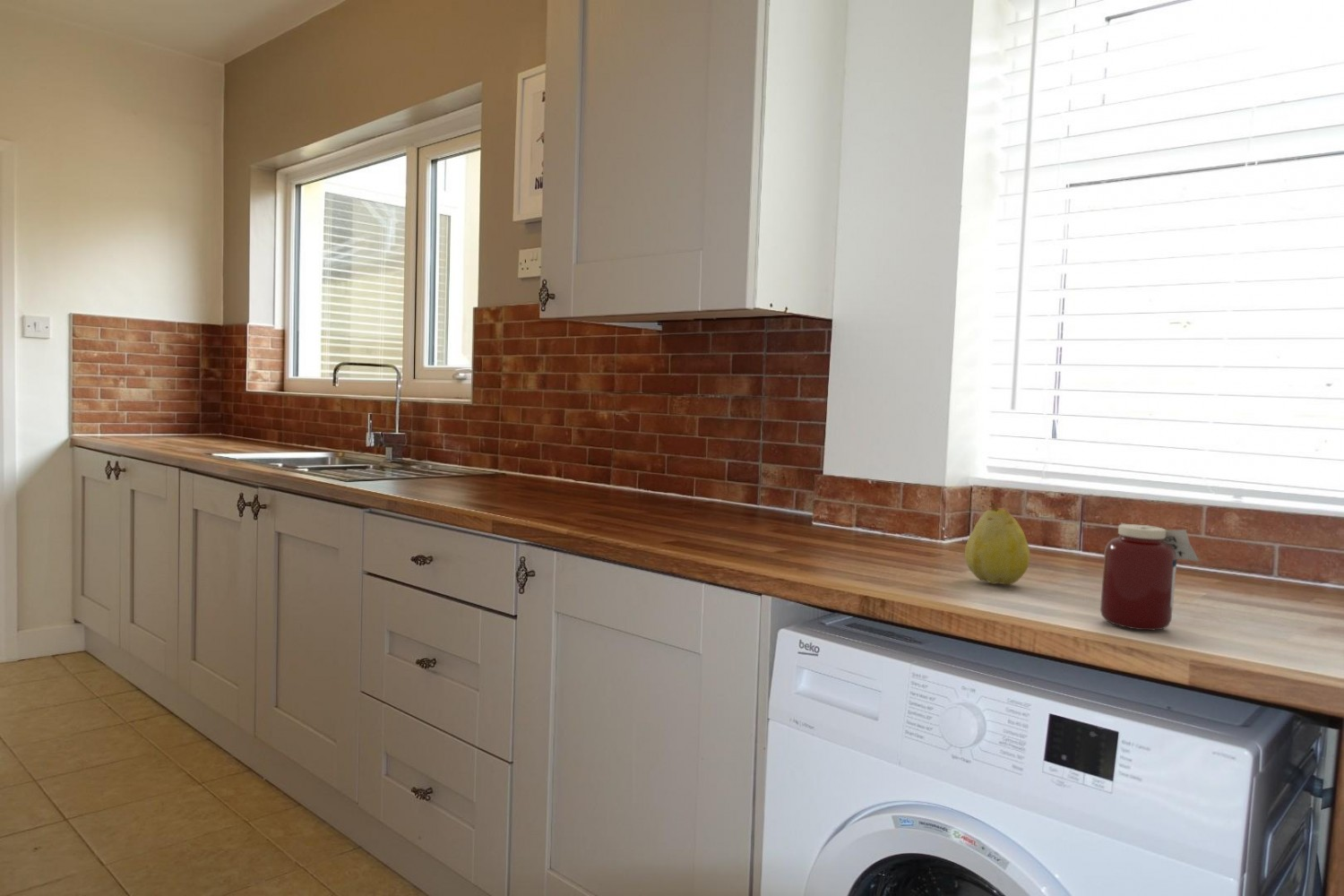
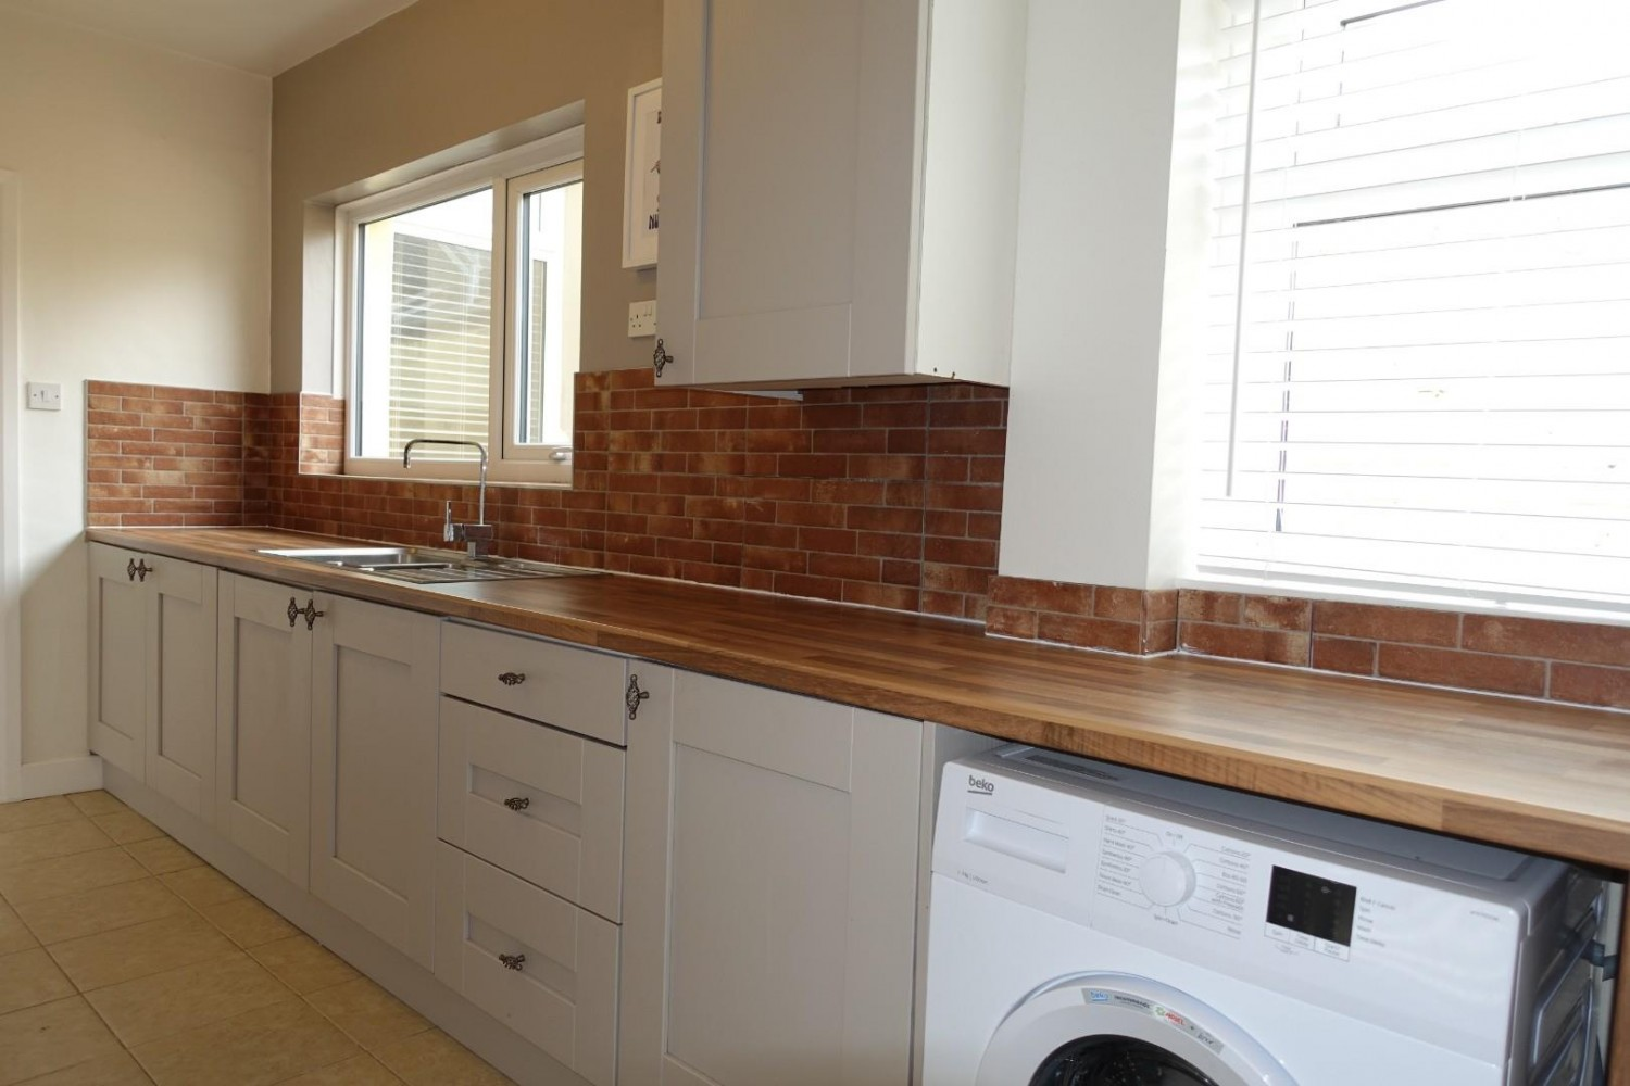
- jar [1099,522,1201,631]
- fruit [964,501,1031,586]
